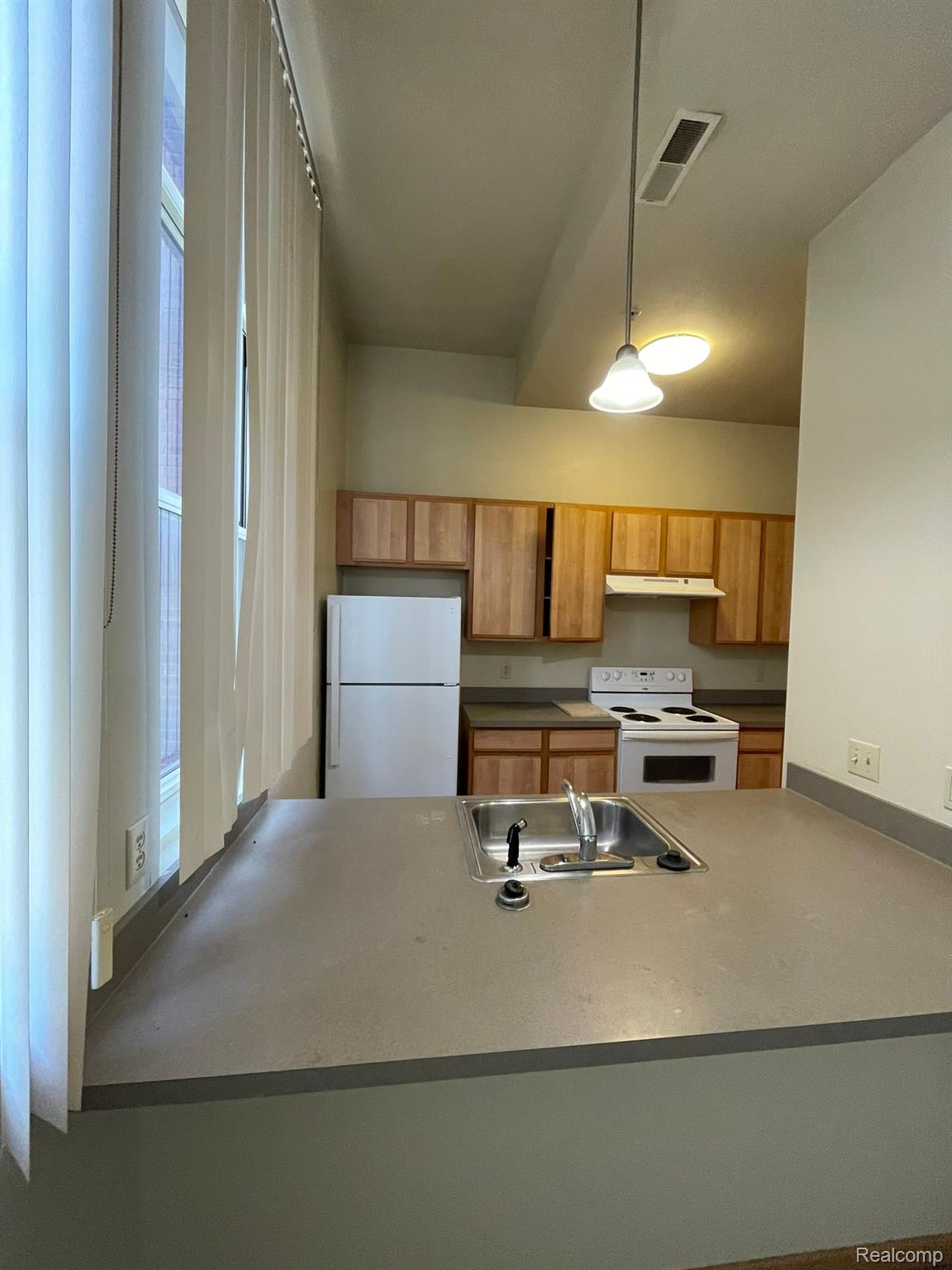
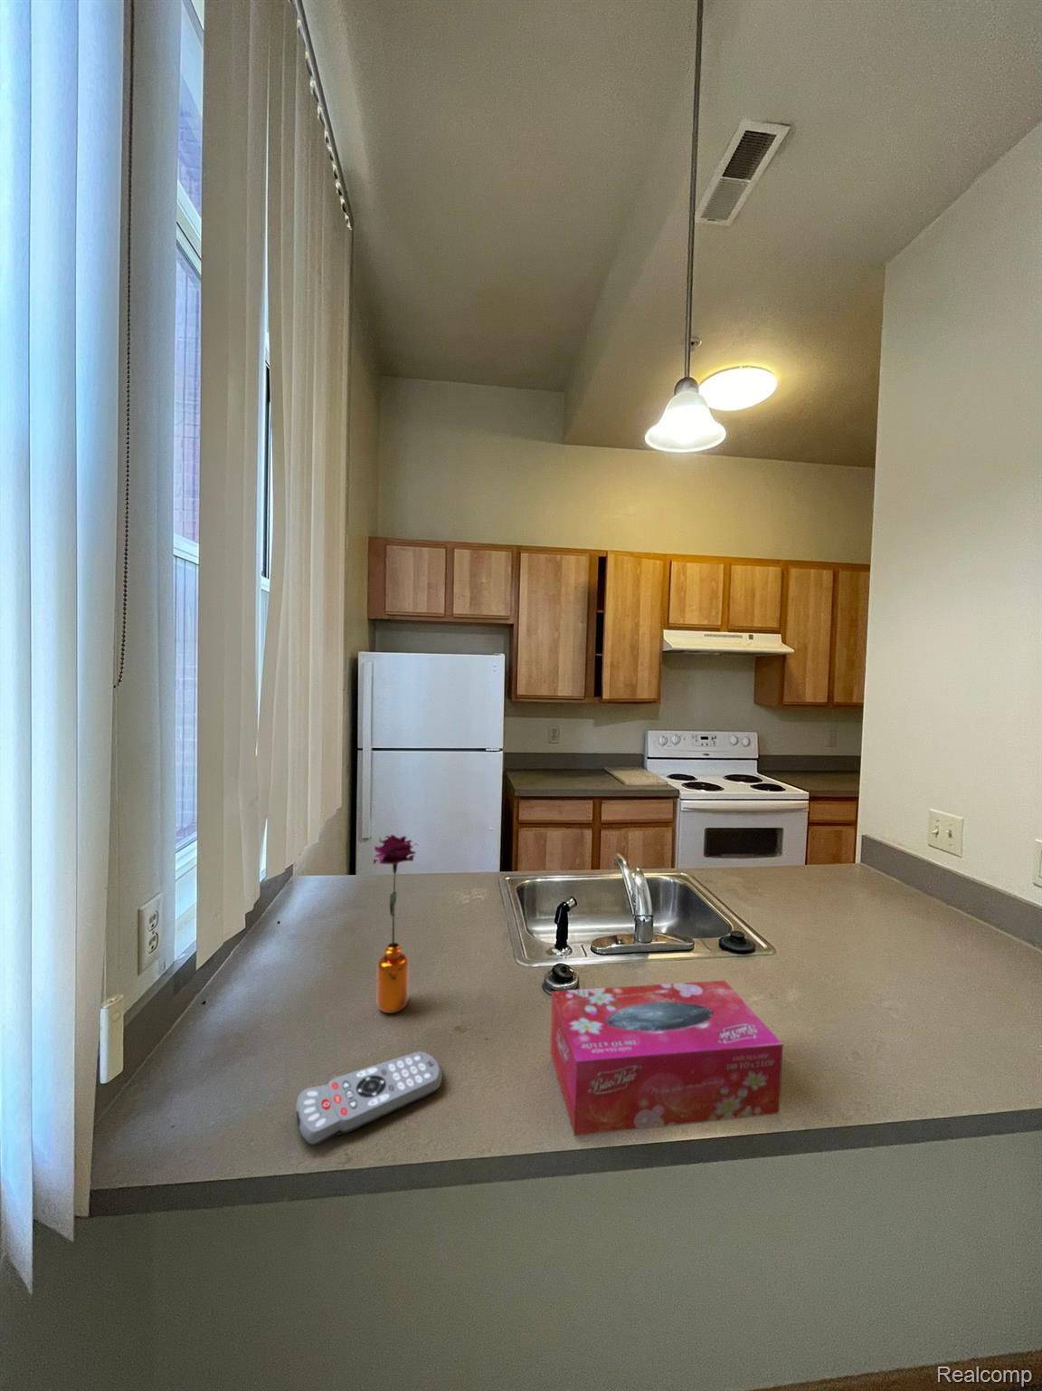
+ flower [372,835,419,1014]
+ tissue box [549,980,784,1137]
+ remote control [294,1050,443,1147]
